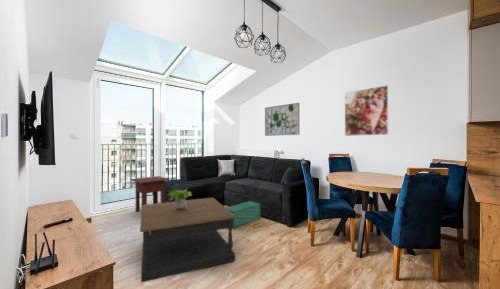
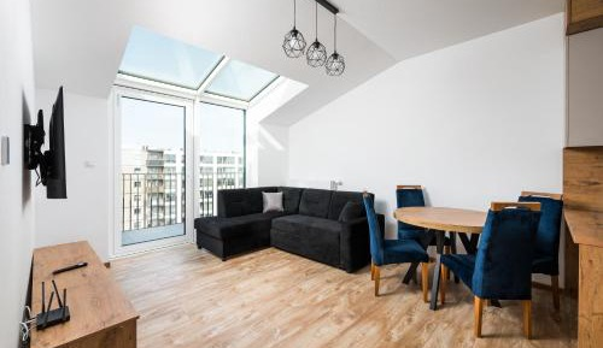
- wall art [264,102,301,137]
- potted plant [166,187,193,209]
- coffee table [139,197,236,283]
- storage bin [225,200,261,229]
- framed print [344,84,389,137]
- side table [129,175,171,213]
